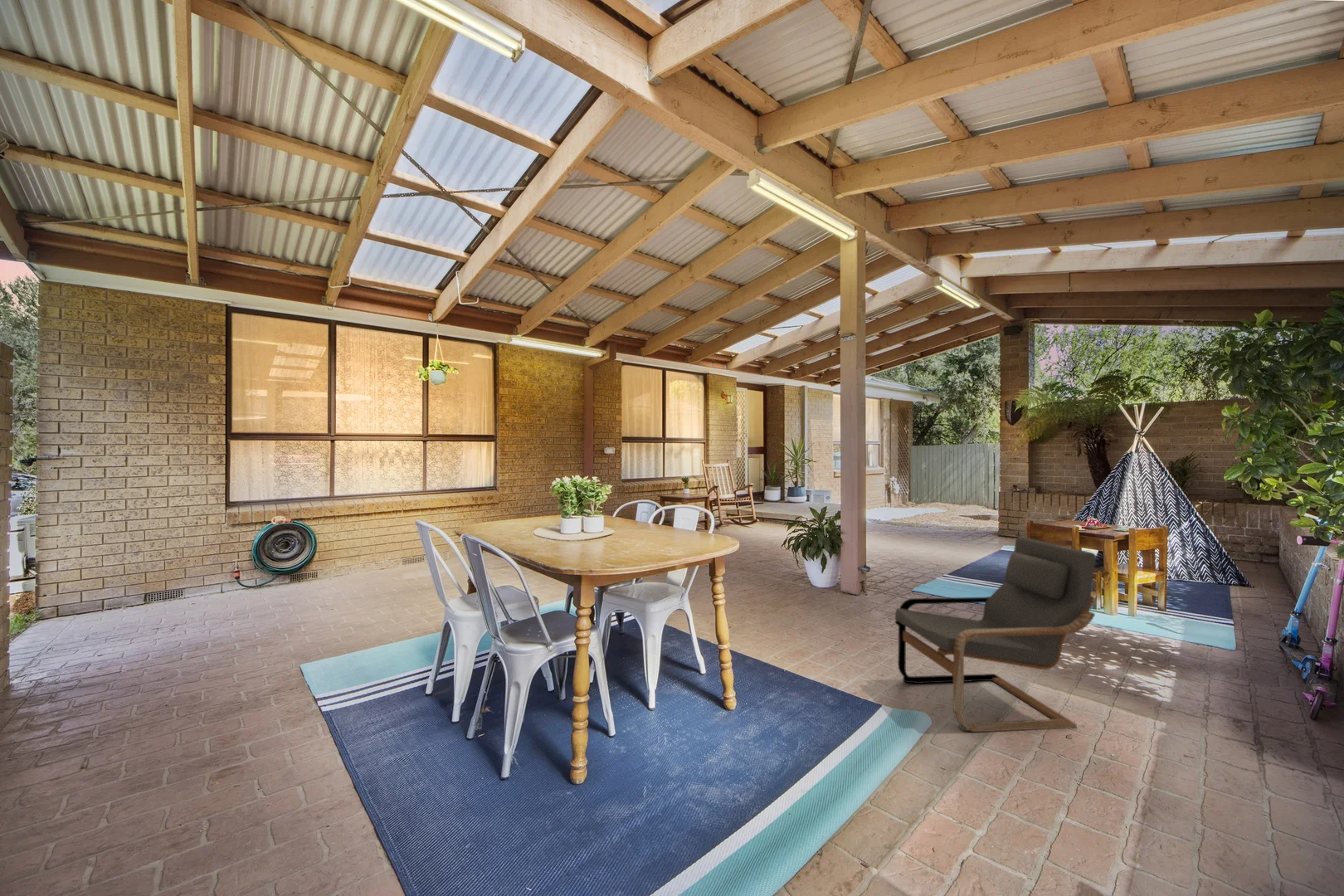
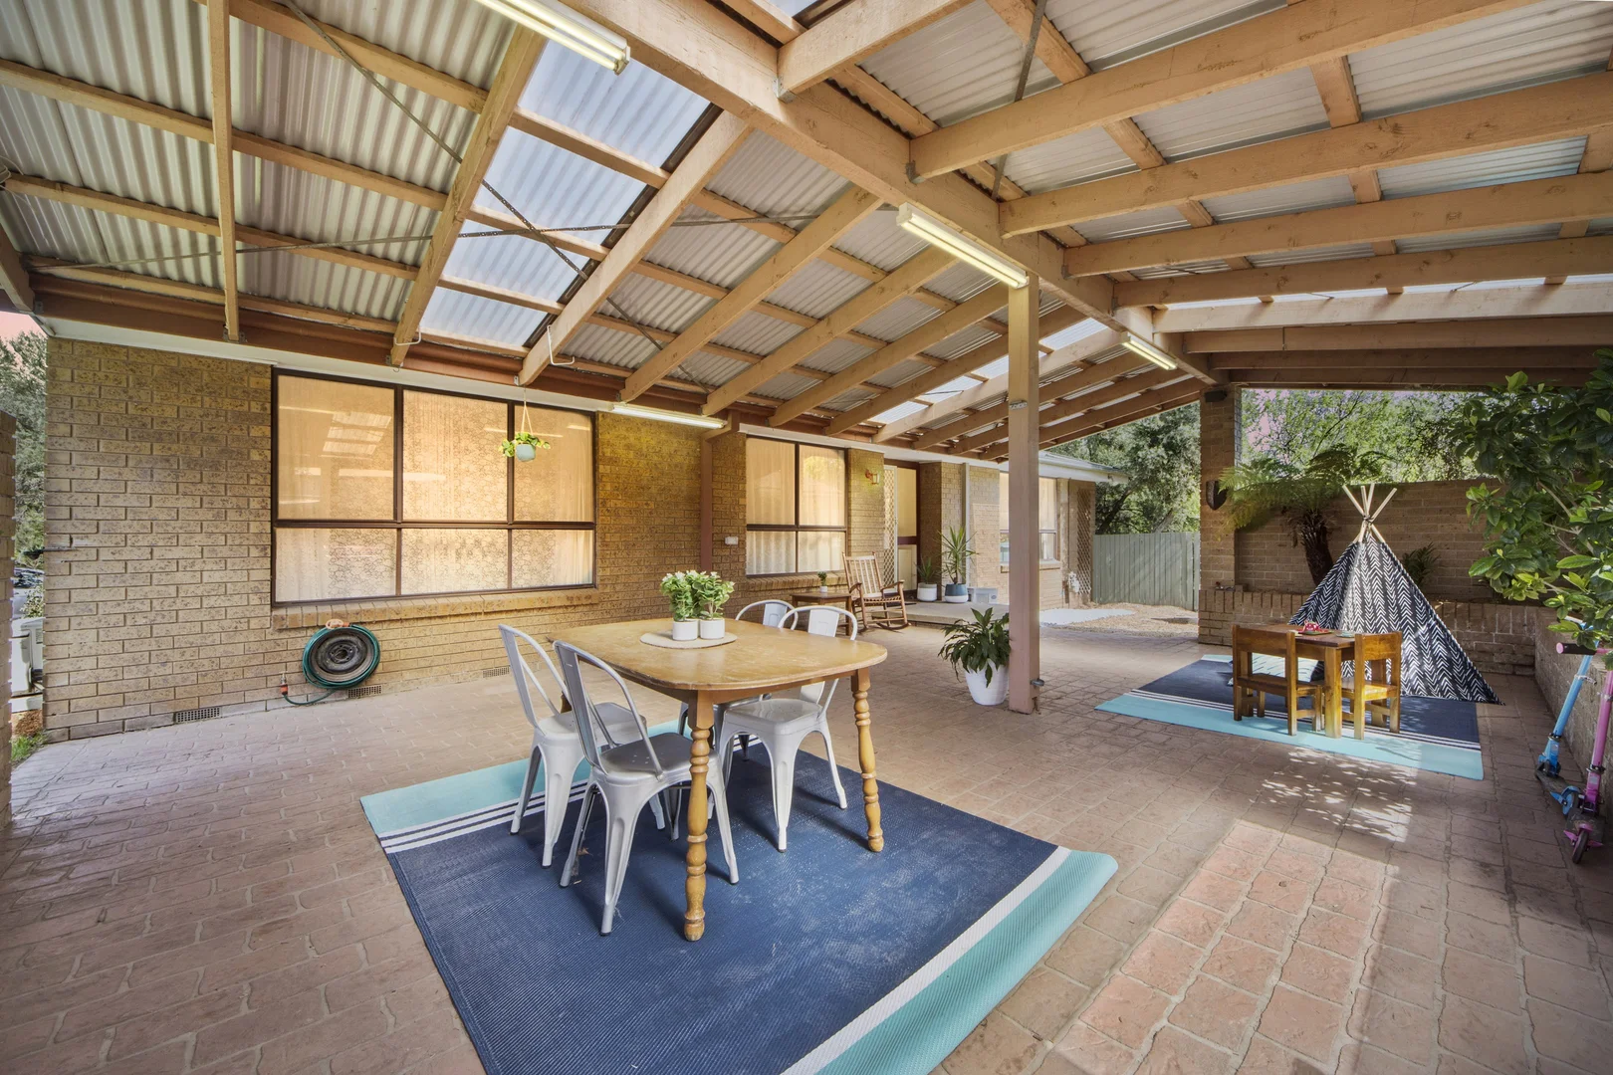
- armchair [894,536,1097,733]
